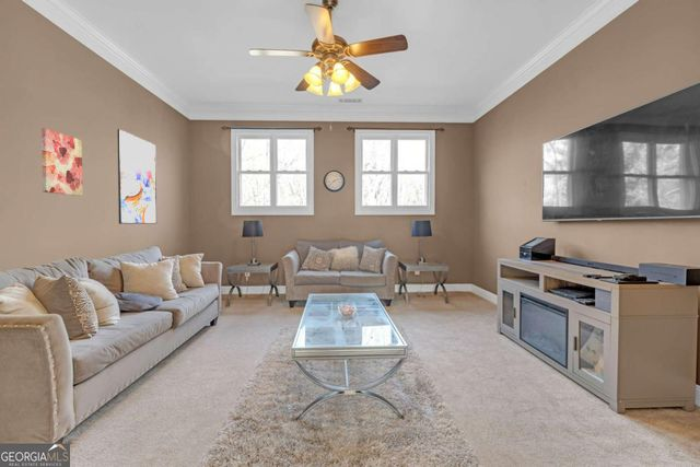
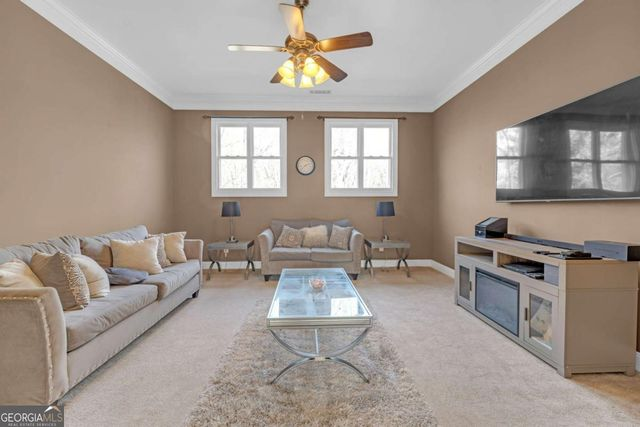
- wall art [40,127,84,197]
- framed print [116,128,158,225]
